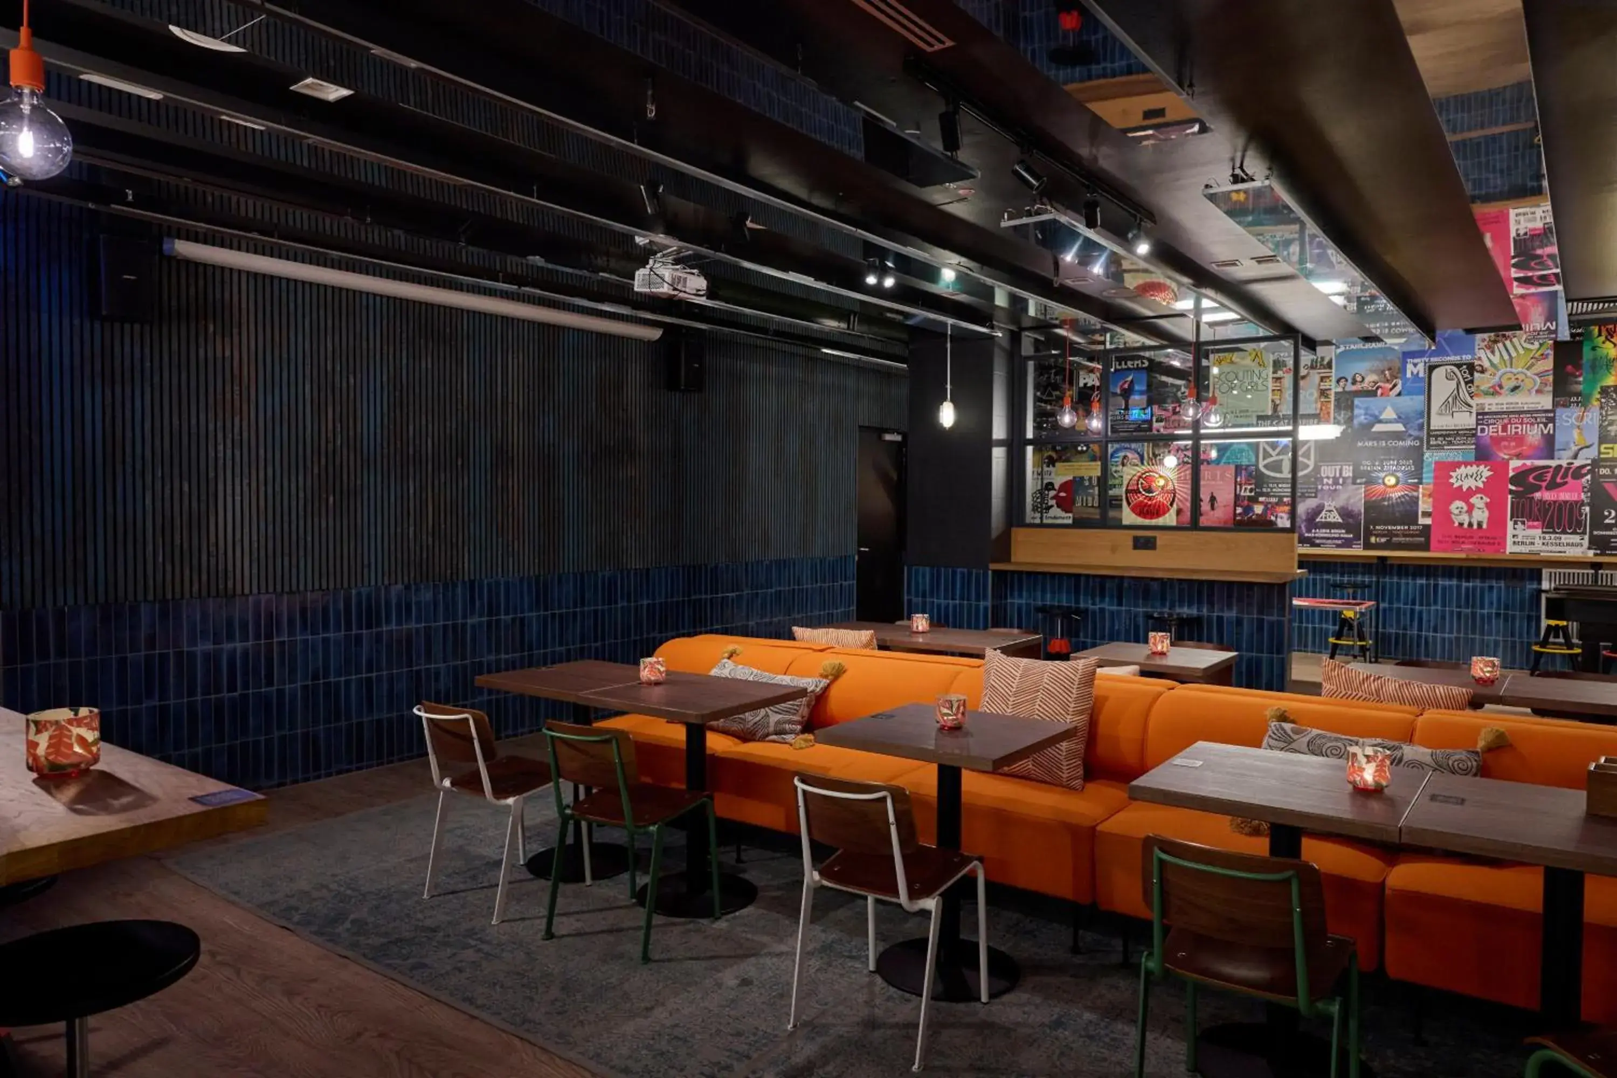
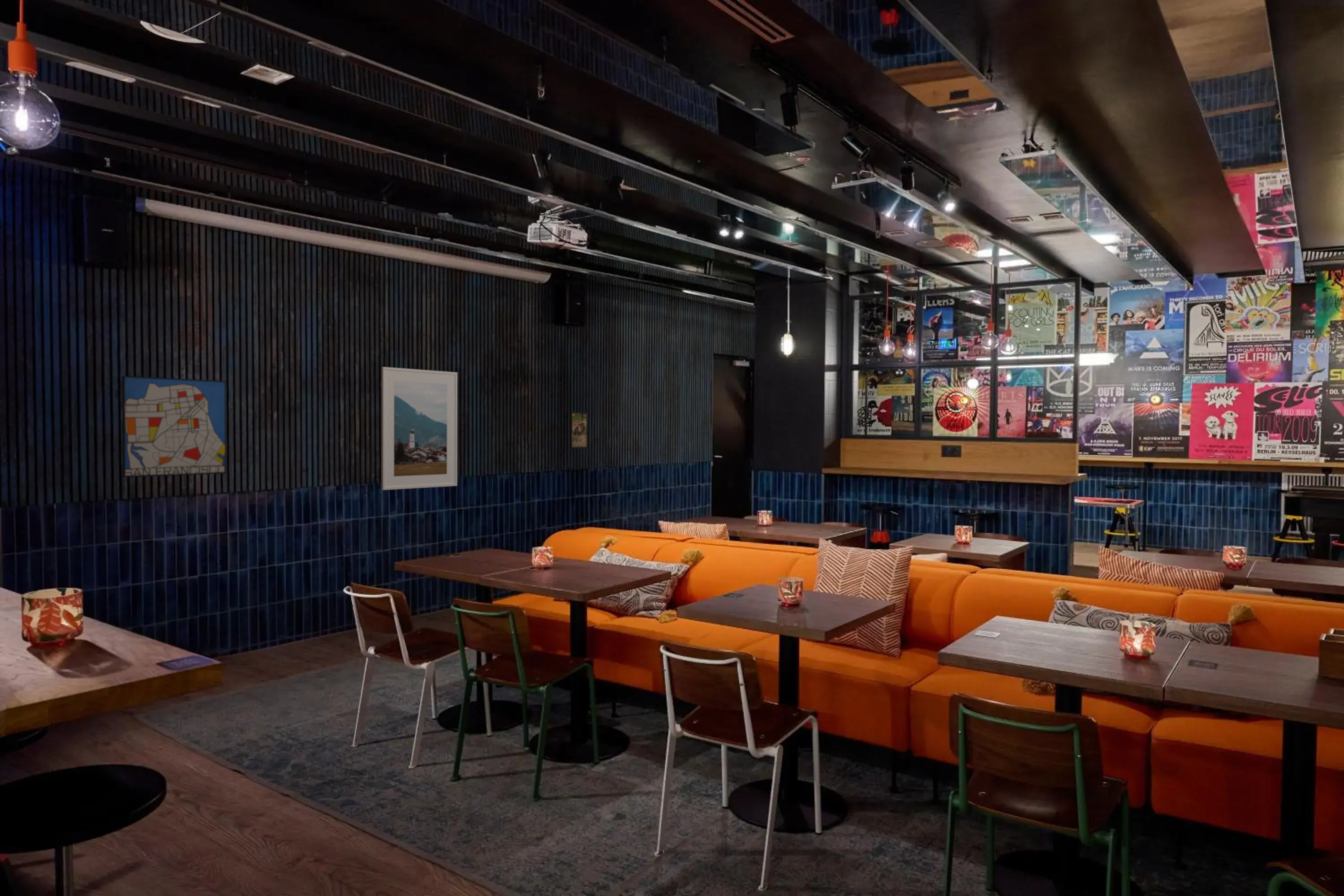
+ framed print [569,411,588,449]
+ wall art [121,375,227,478]
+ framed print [381,366,458,491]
